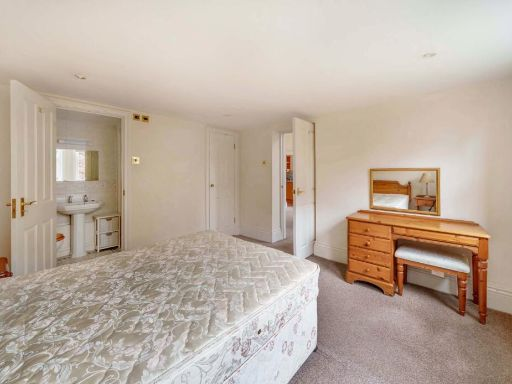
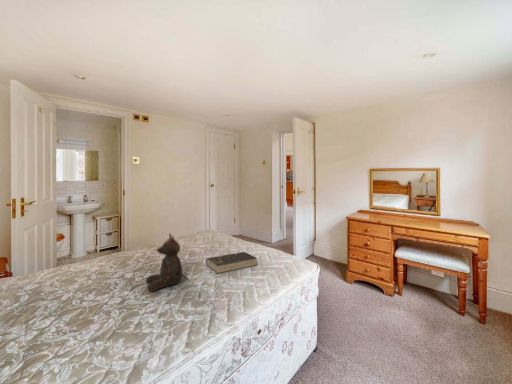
+ book [205,251,258,274]
+ teddy bear [145,233,183,293]
